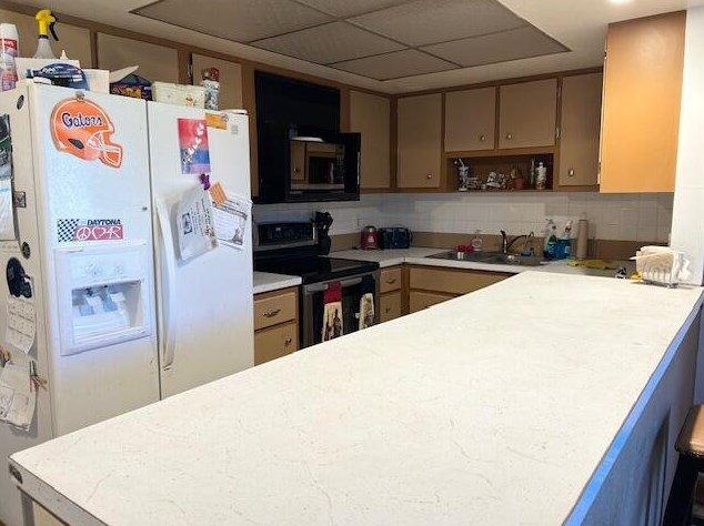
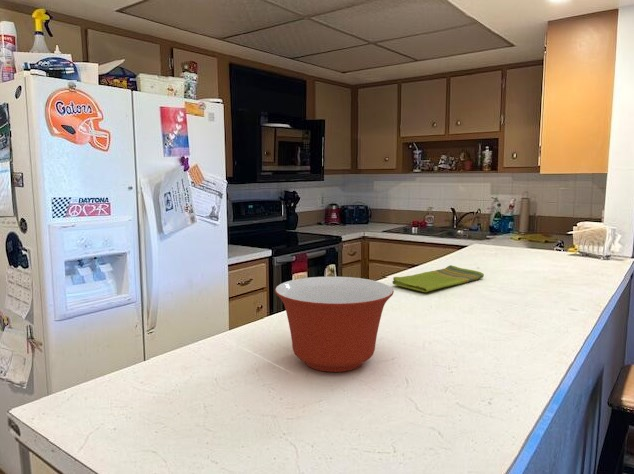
+ dish towel [392,264,485,293]
+ mixing bowl [274,276,395,373]
